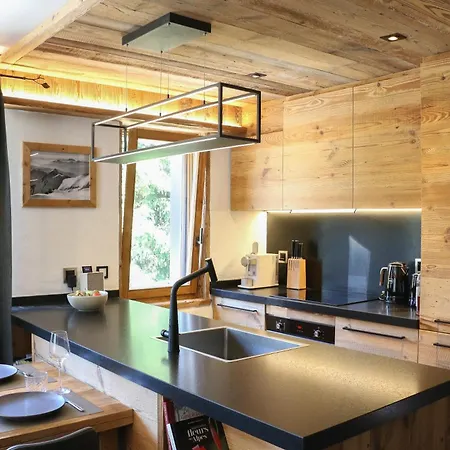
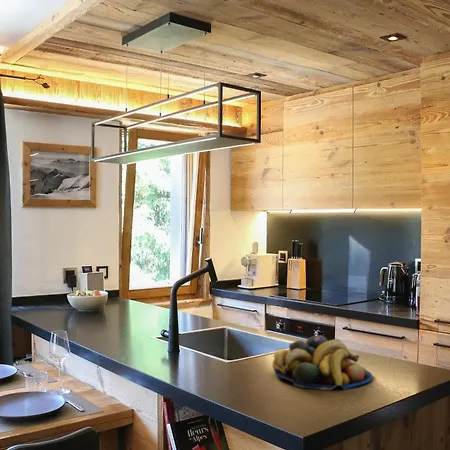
+ fruit bowl [271,334,373,391]
